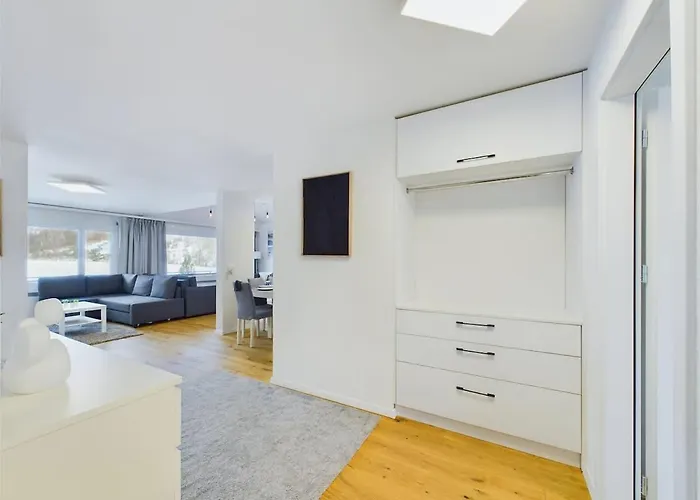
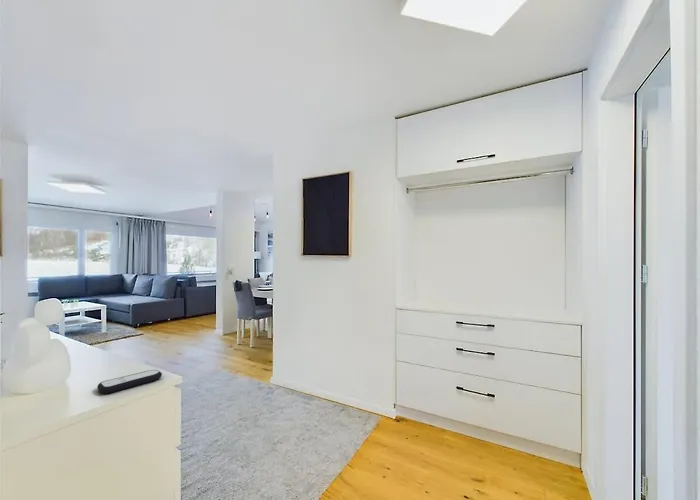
+ remote control [96,369,163,394]
